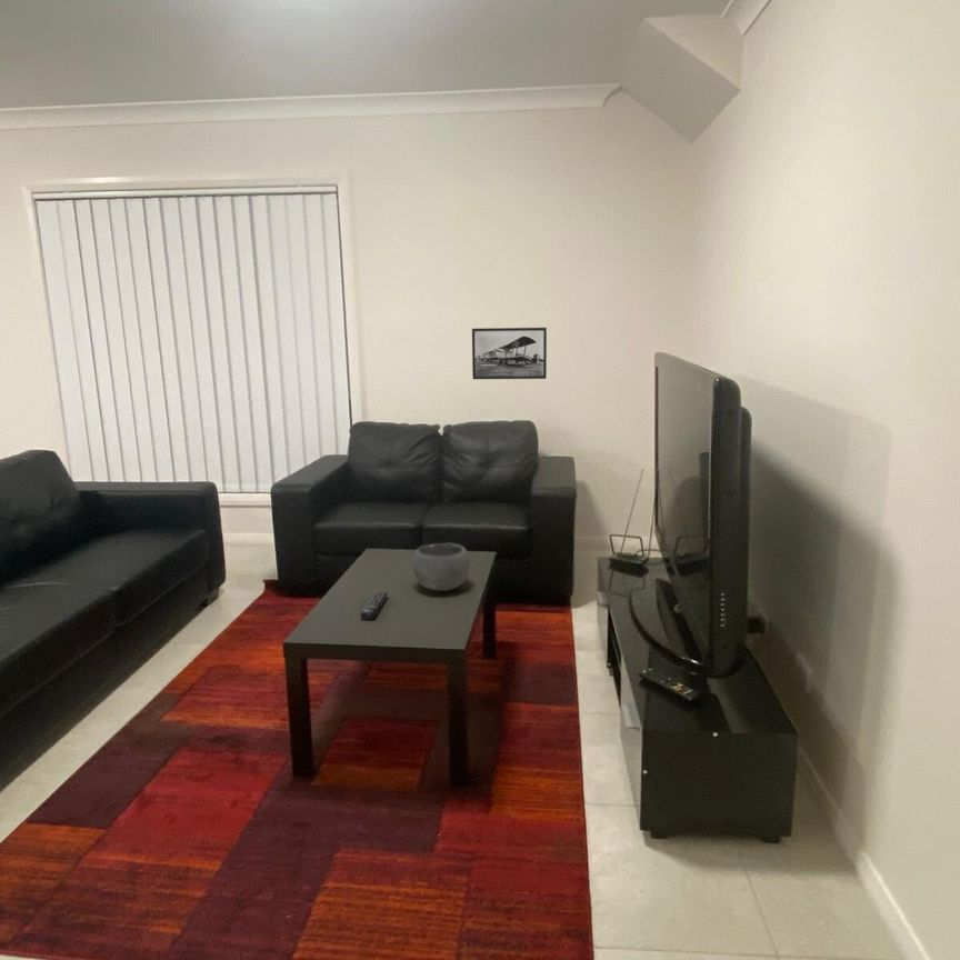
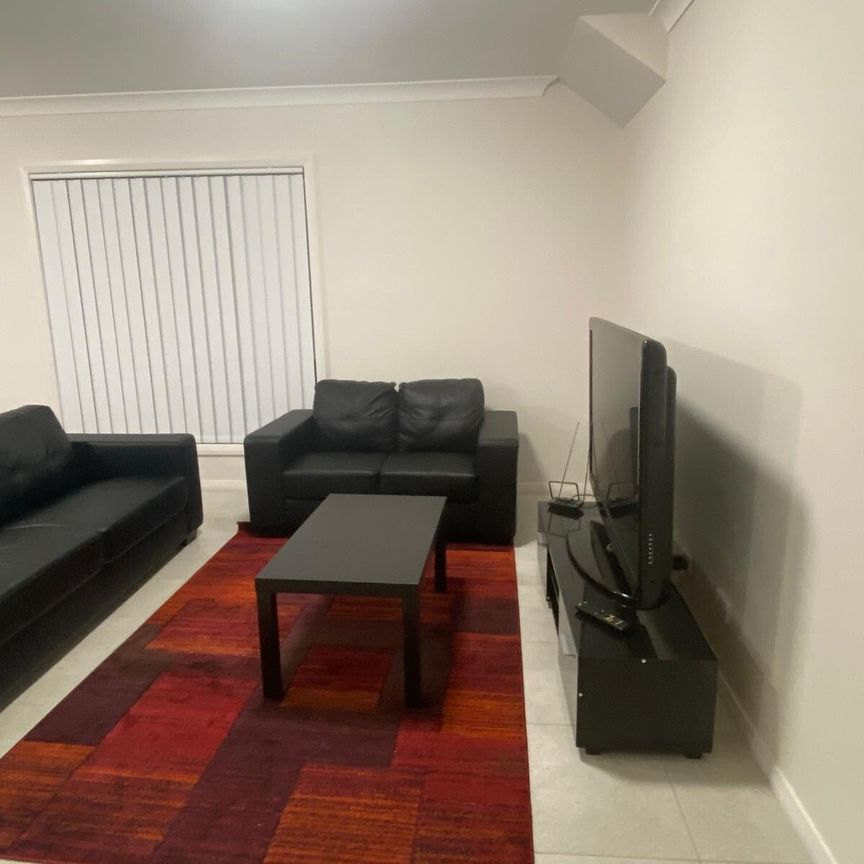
- remote control [360,591,389,621]
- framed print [471,327,548,380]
- bowl [411,542,471,592]
